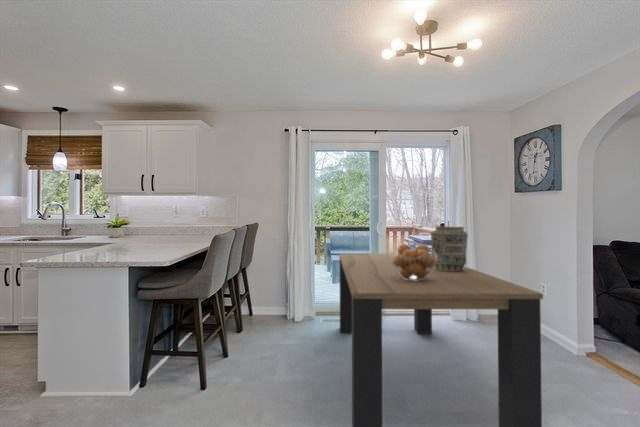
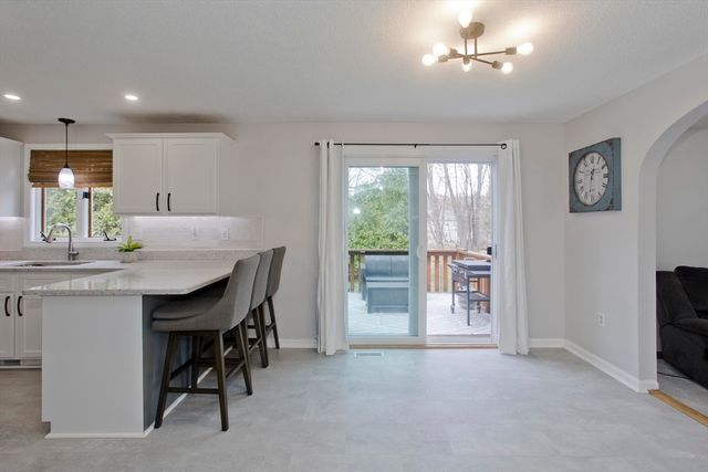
- dining table [338,253,544,427]
- fruit basket [389,243,437,281]
- vase [430,225,469,272]
